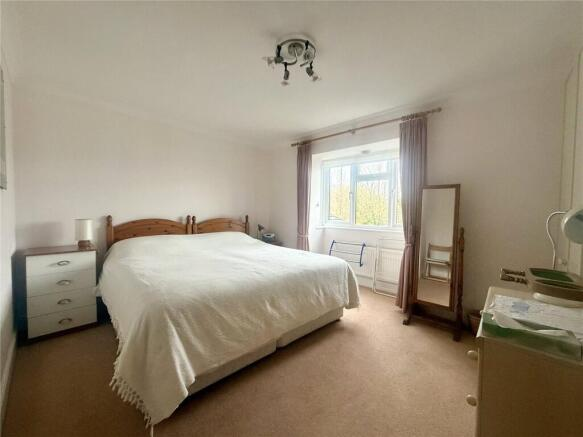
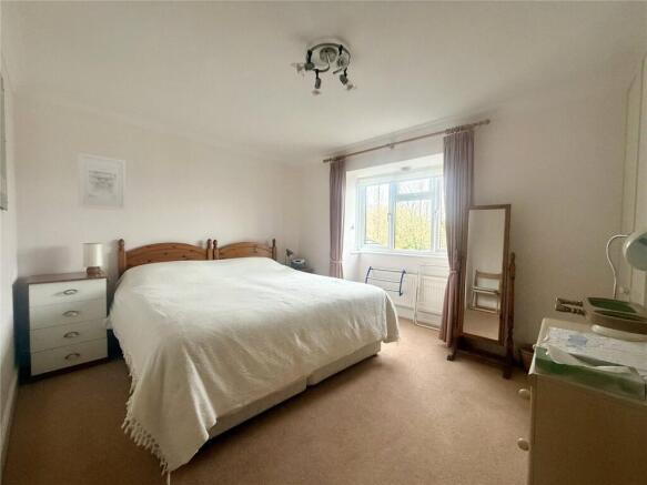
+ wall art [77,152,128,212]
